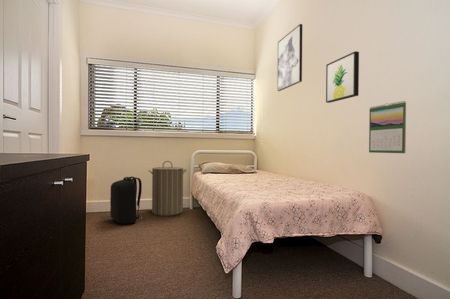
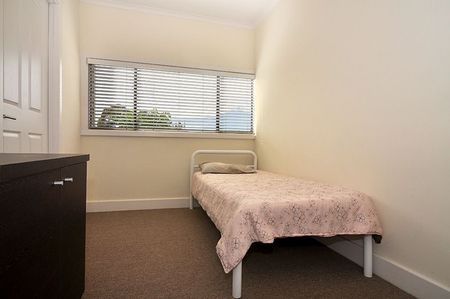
- laundry hamper [148,160,188,217]
- wall art [325,50,360,104]
- calendar [368,100,407,154]
- wall art [276,23,303,92]
- backpack [109,176,147,225]
